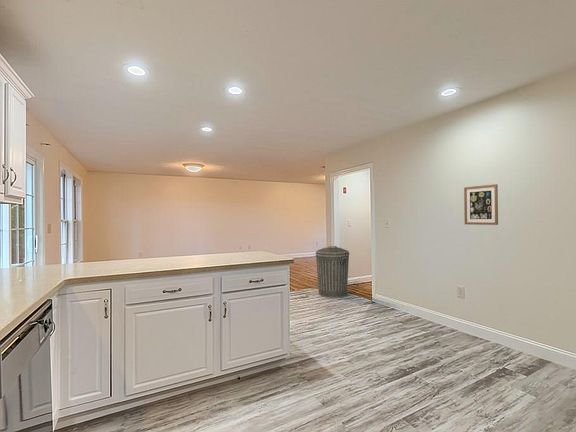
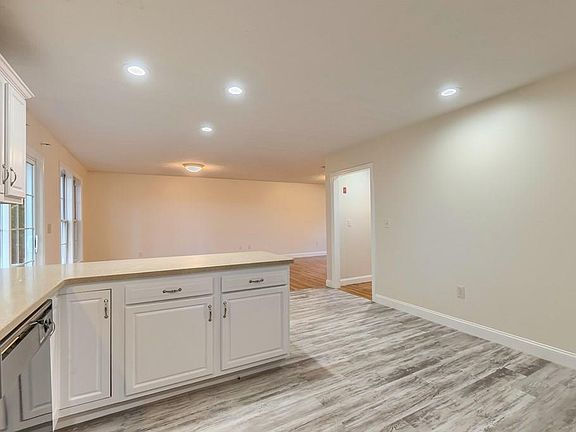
- wall art [463,183,499,226]
- trash can [315,245,350,299]
